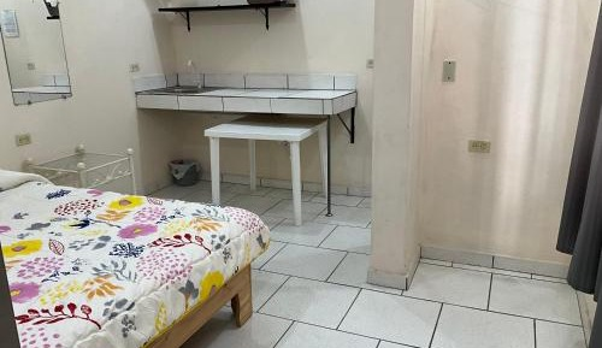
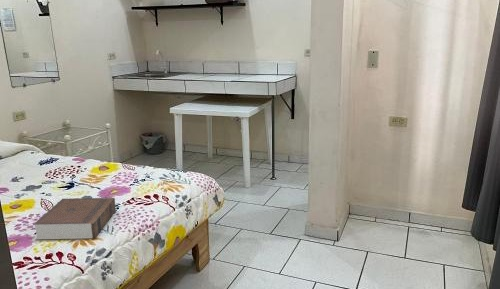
+ book [32,197,117,240]
